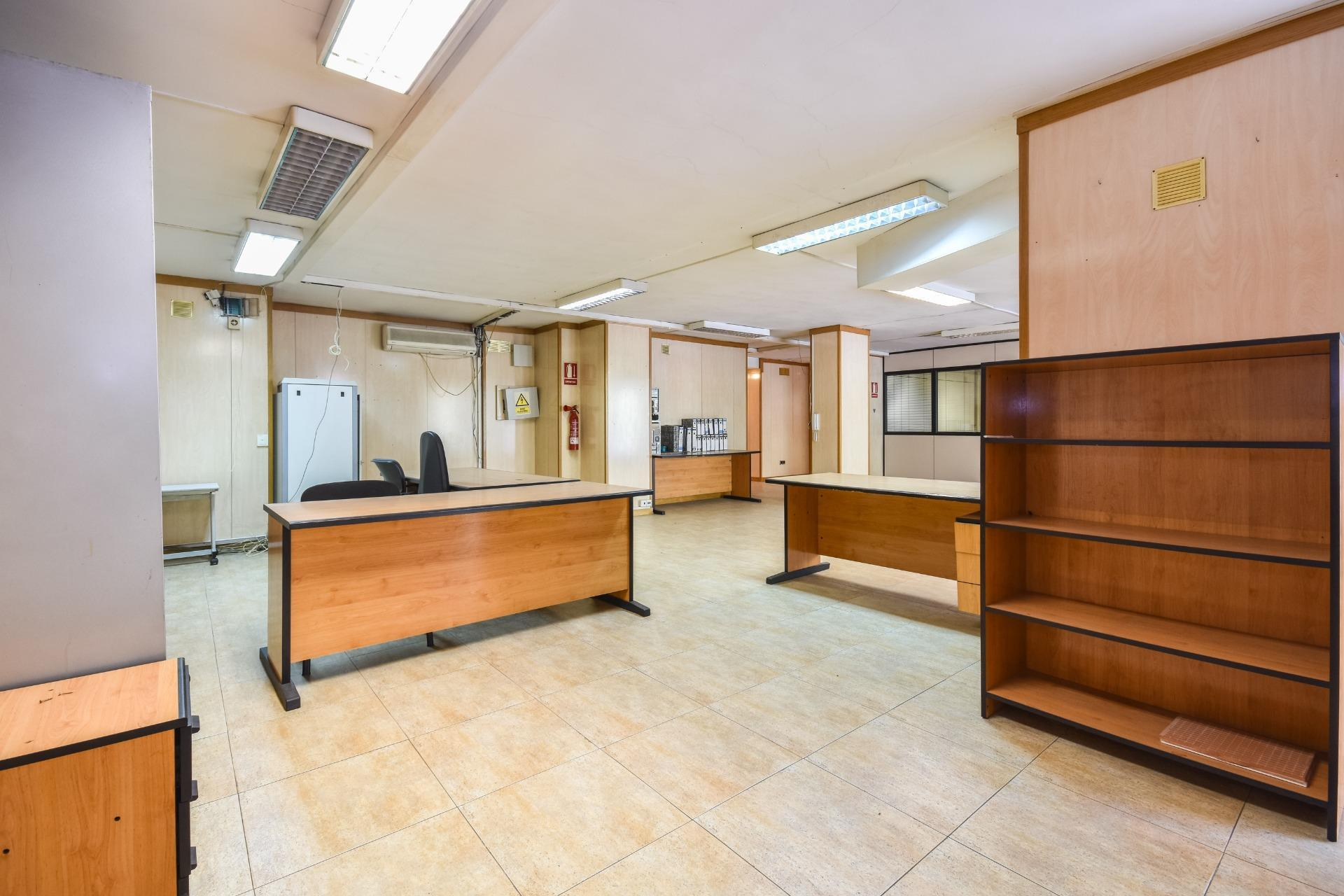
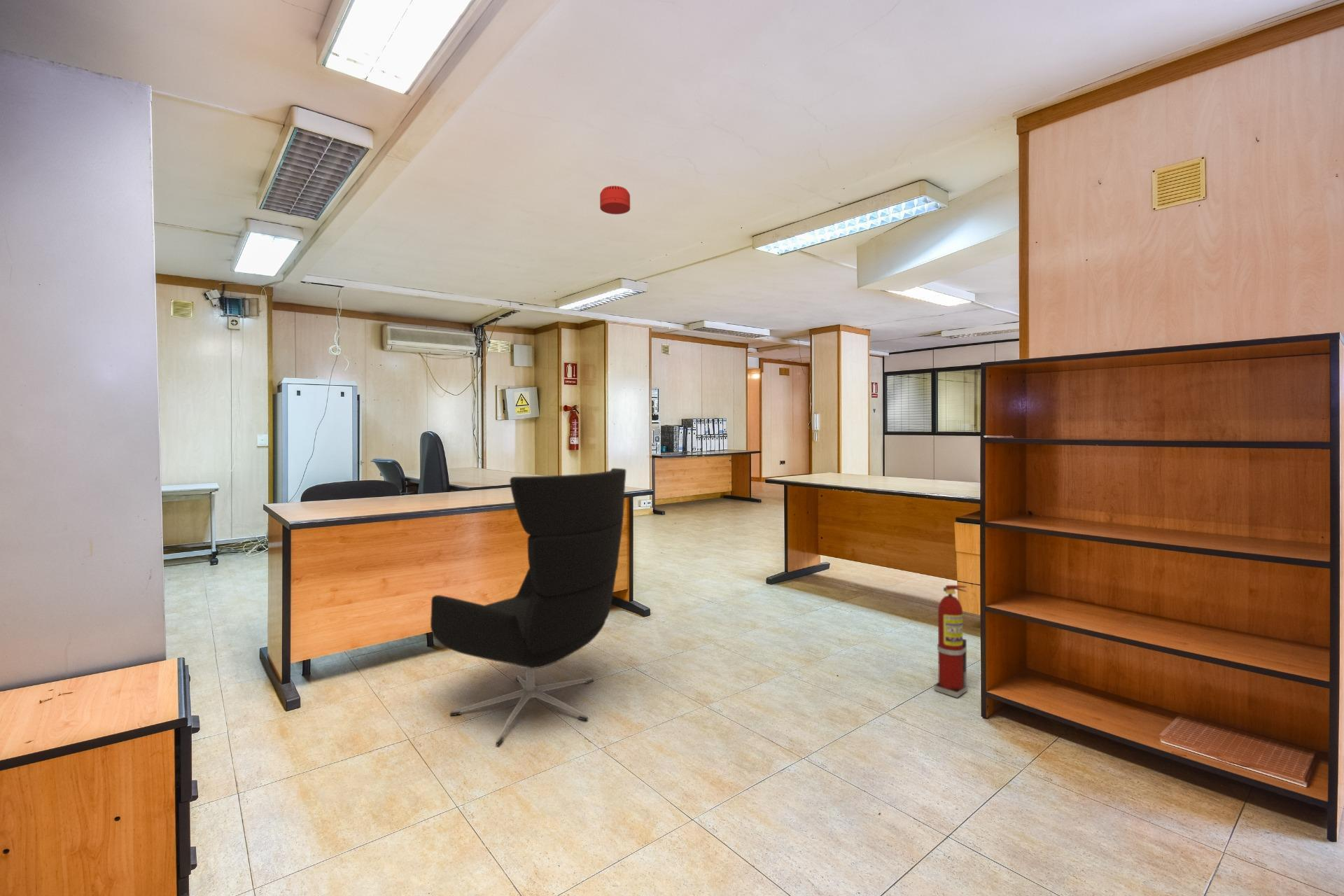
+ fire extinguisher [933,584,968,699]
+ office chair [430,468,626,746]
+ smoke detector [599,185,631,215]
